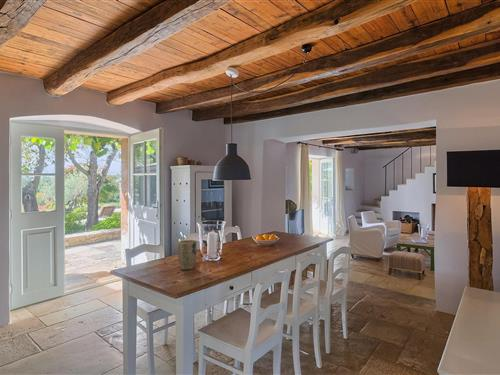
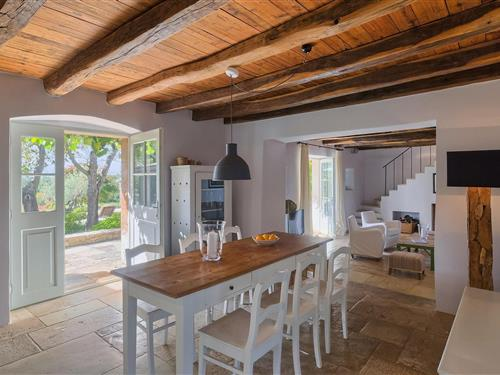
- plant pot [177,239,198,271]
